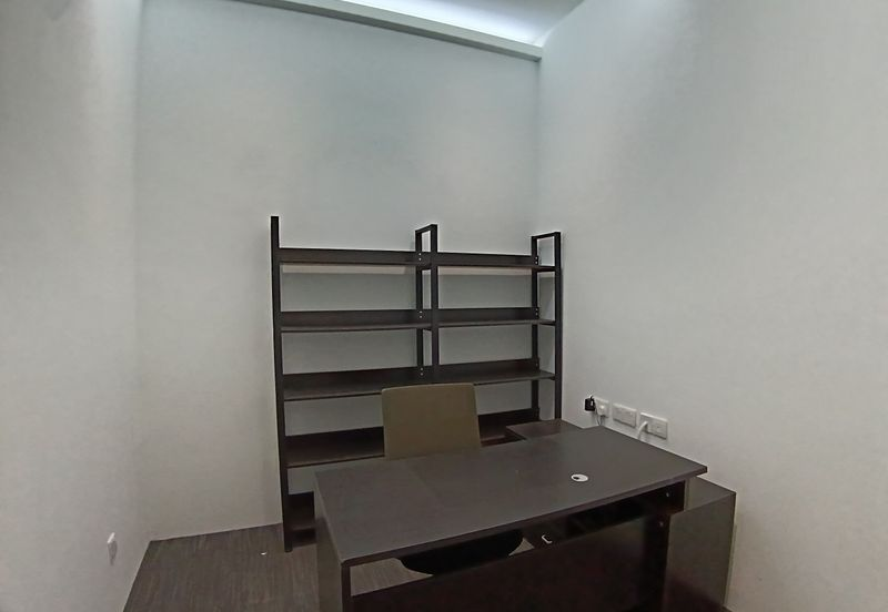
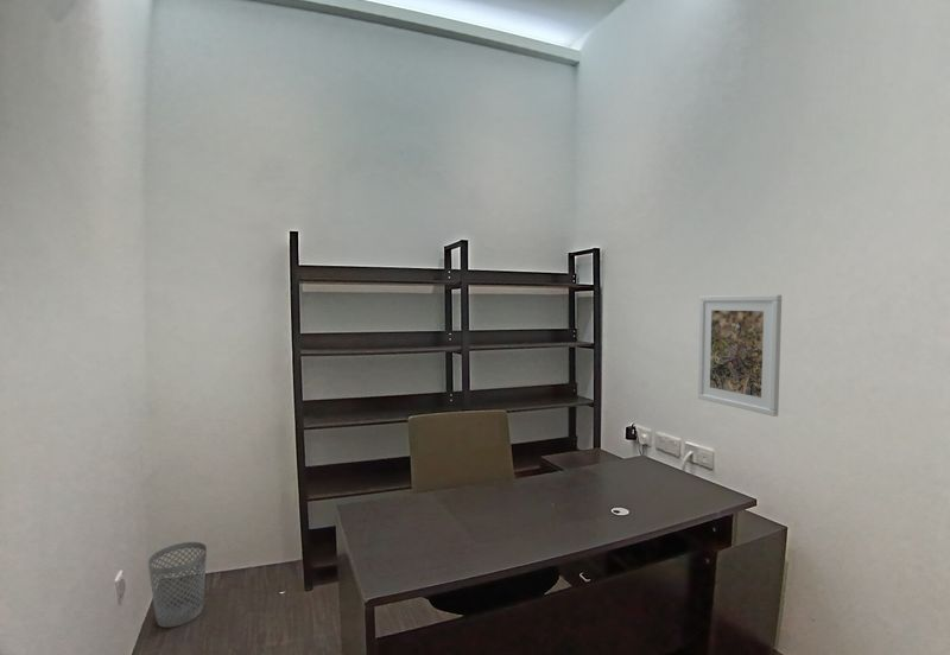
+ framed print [697,294,783,418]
+ wastebasket [147,541,208,628]
